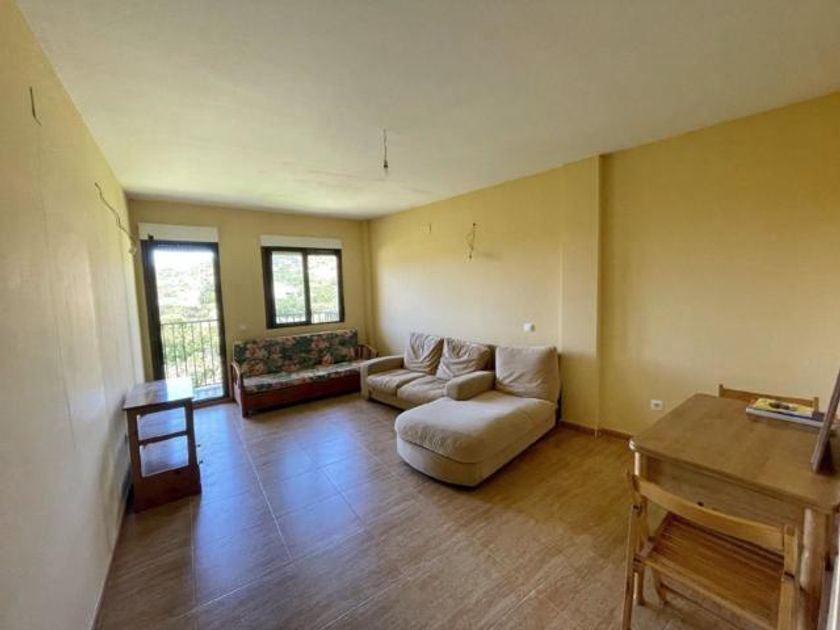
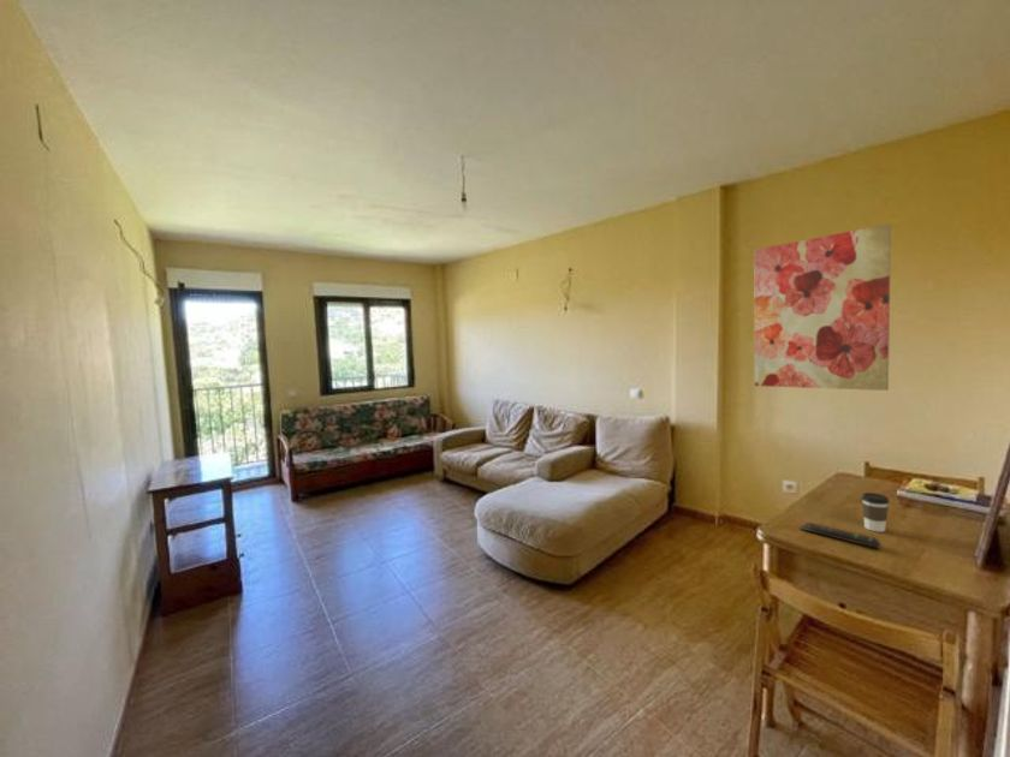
+ coffee cup [860,491,891,534]
+ remote control [800,521,883,550]
+ wall art [753,222,892,392]
